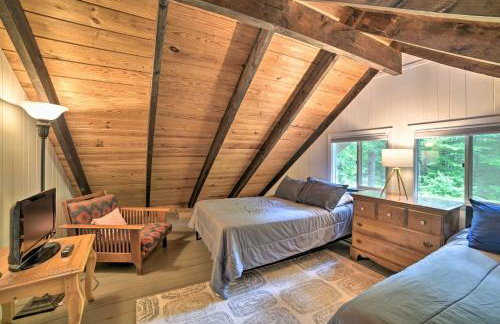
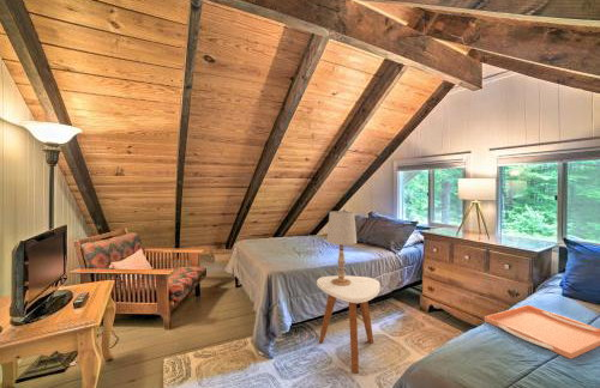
+ side table [316,274,382,374]
+ serving tray [484,304,600,360]
+ table lamp [325,210,358,286]
